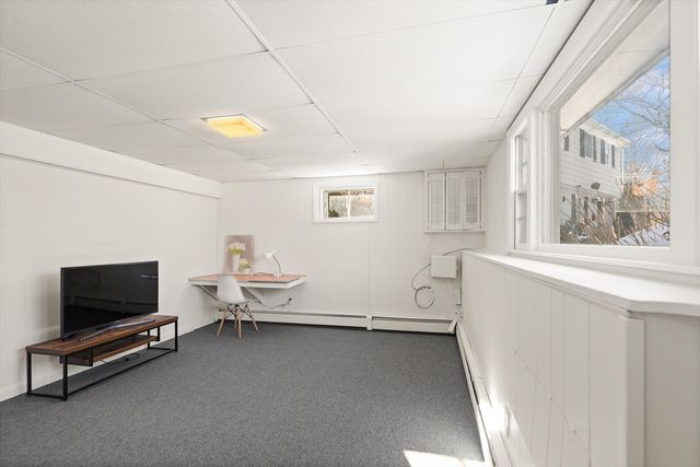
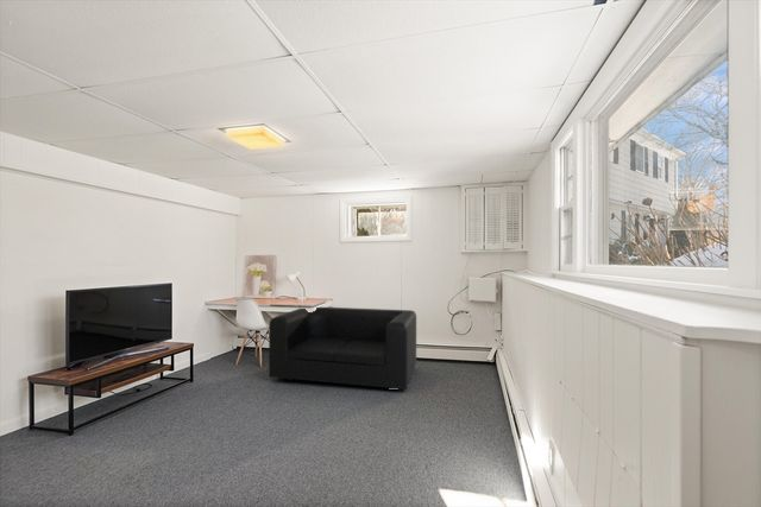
+ loveseat [268,306,417,391]
